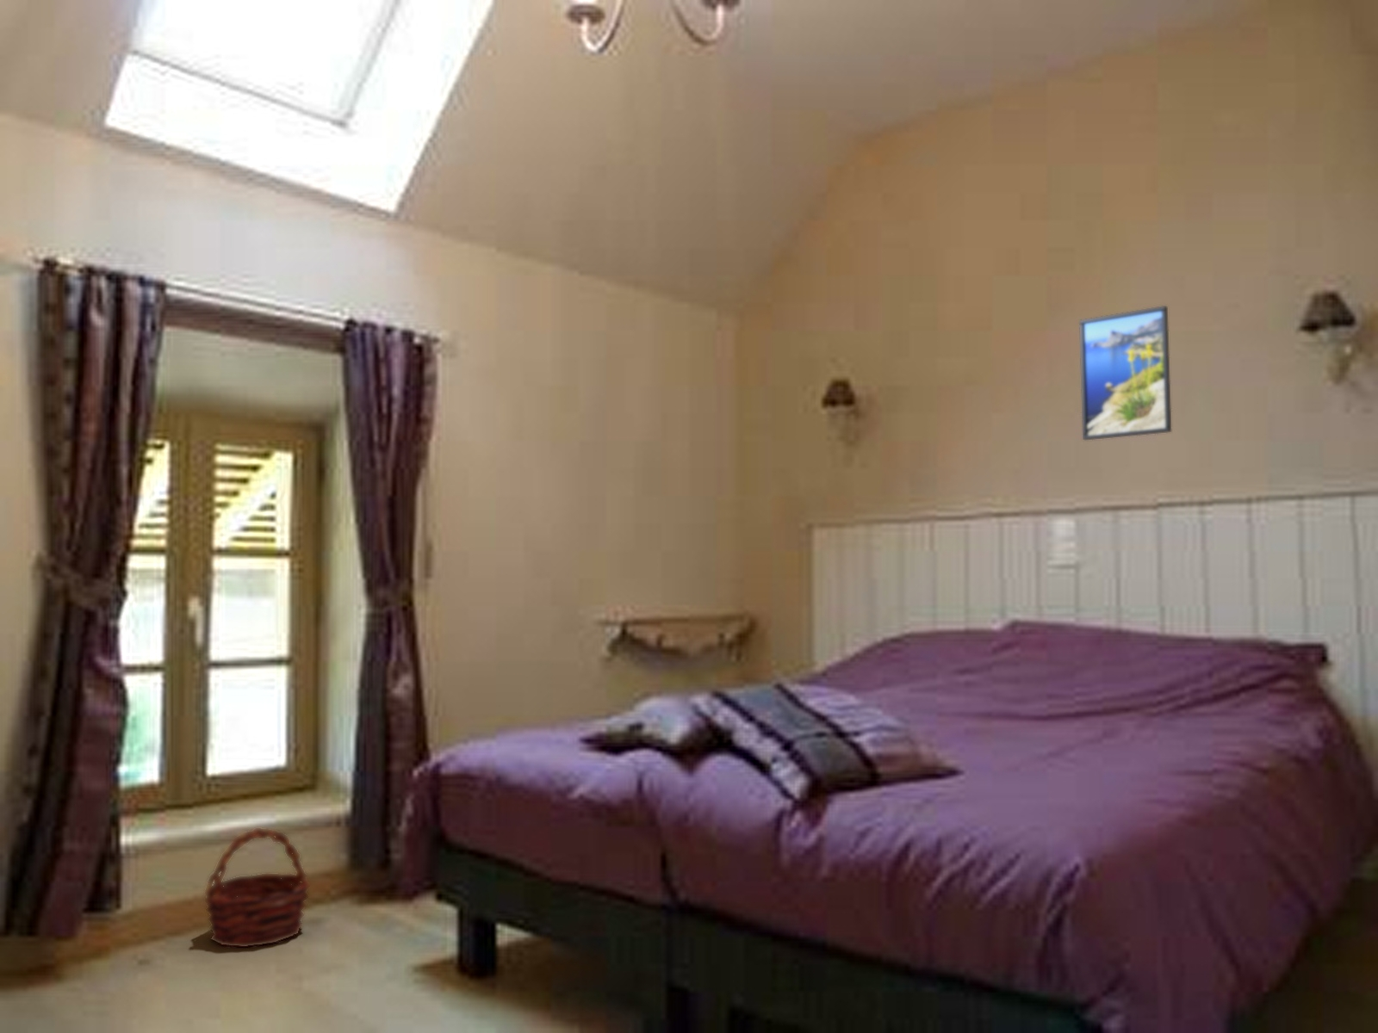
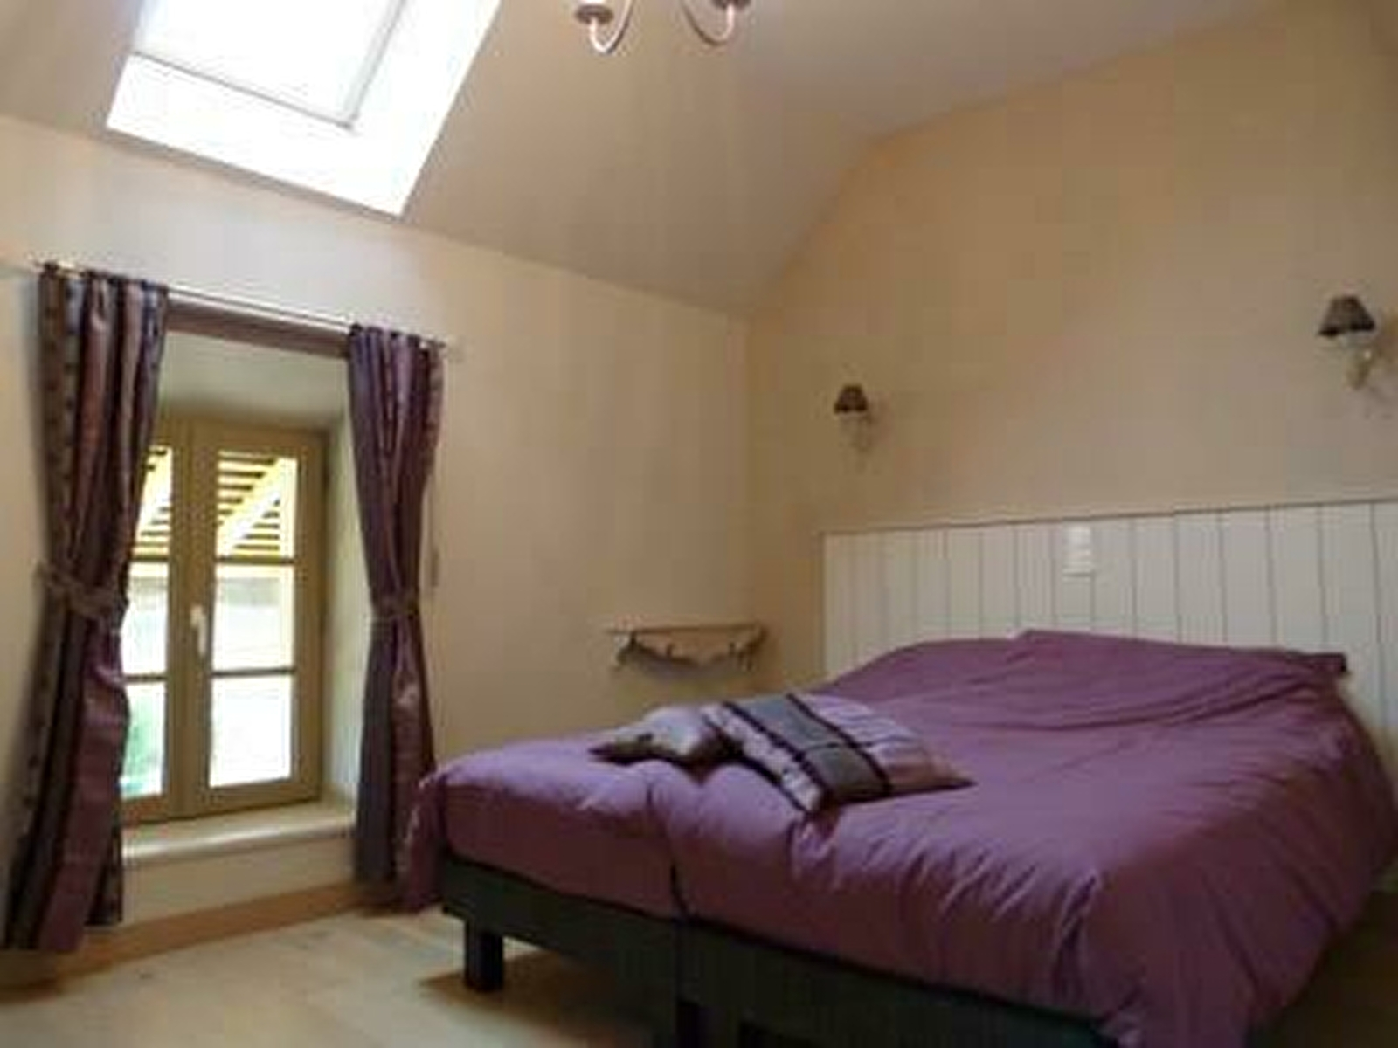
- basket [204,827,311,947]
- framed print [1079,305,1172,441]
